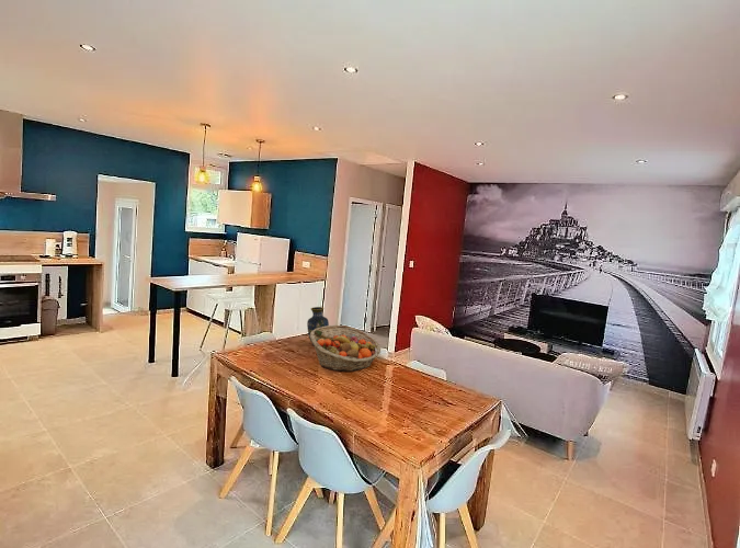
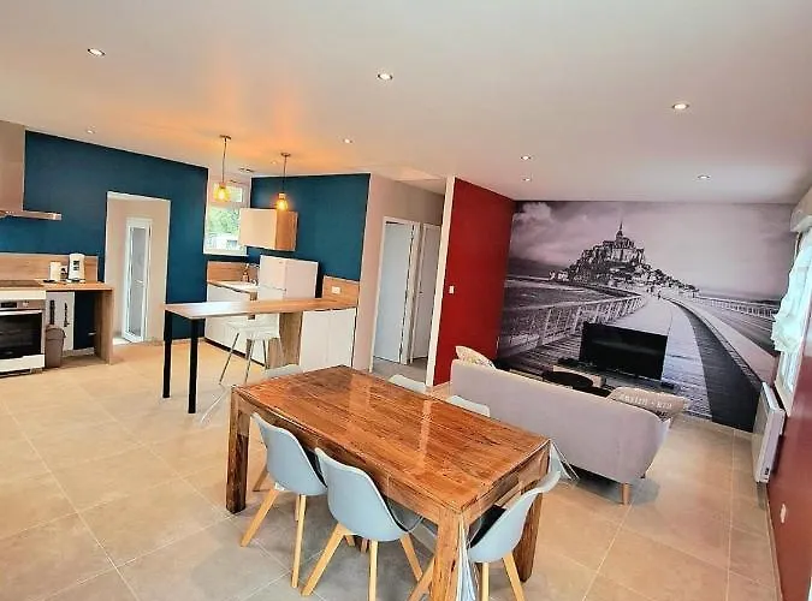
- fruit basket [309,324,382,373]
- vase [306,306,330,346]
